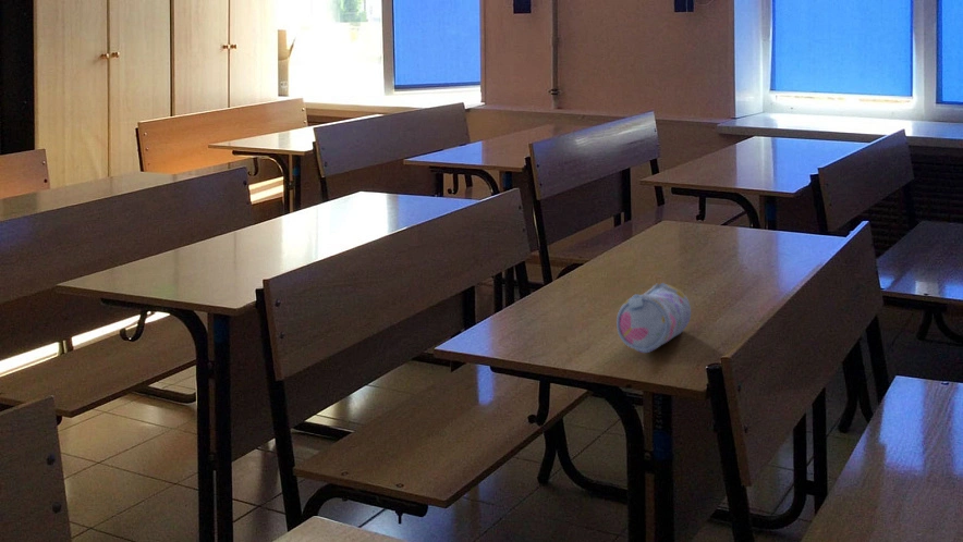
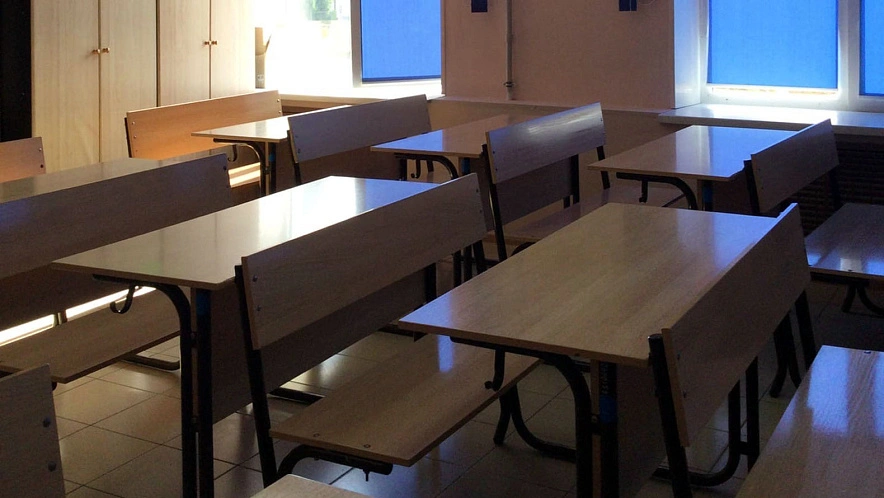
- pencil case [615,282,692,354]
